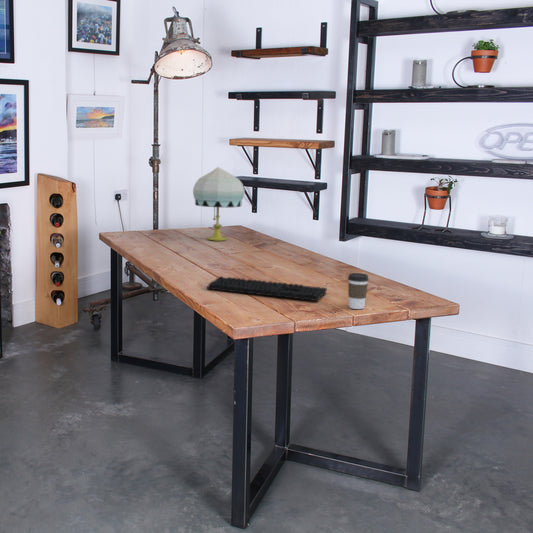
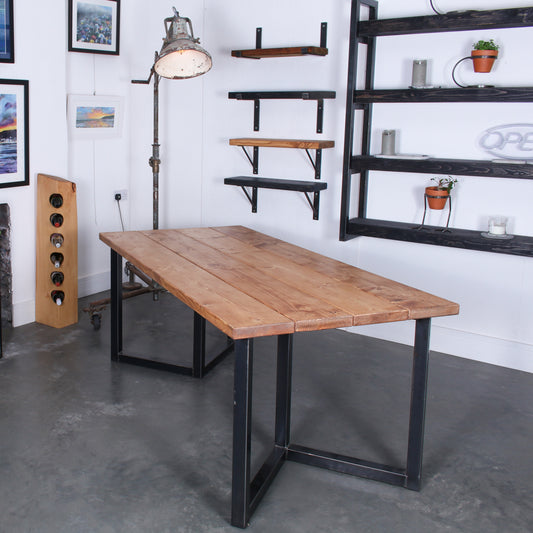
- table lamp [192,166,246,242]
- coffee cup [347,272,370,310]
- keyboard [206,275,328,302]
